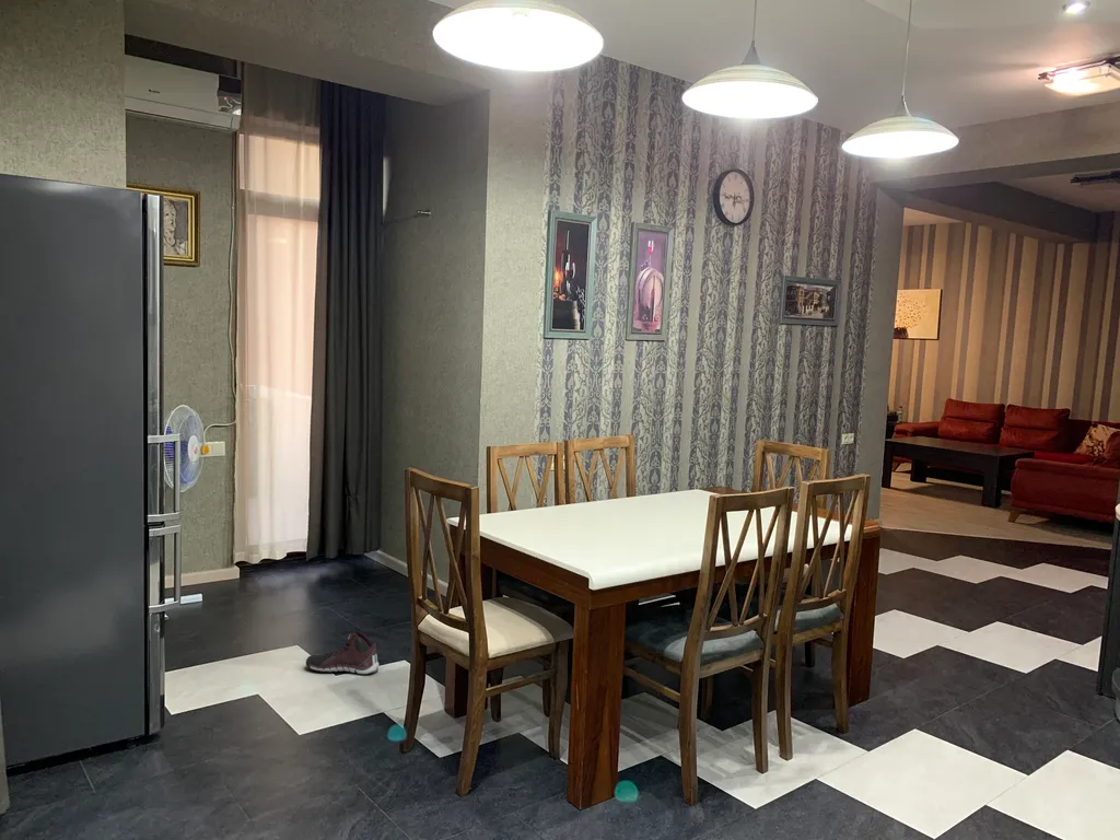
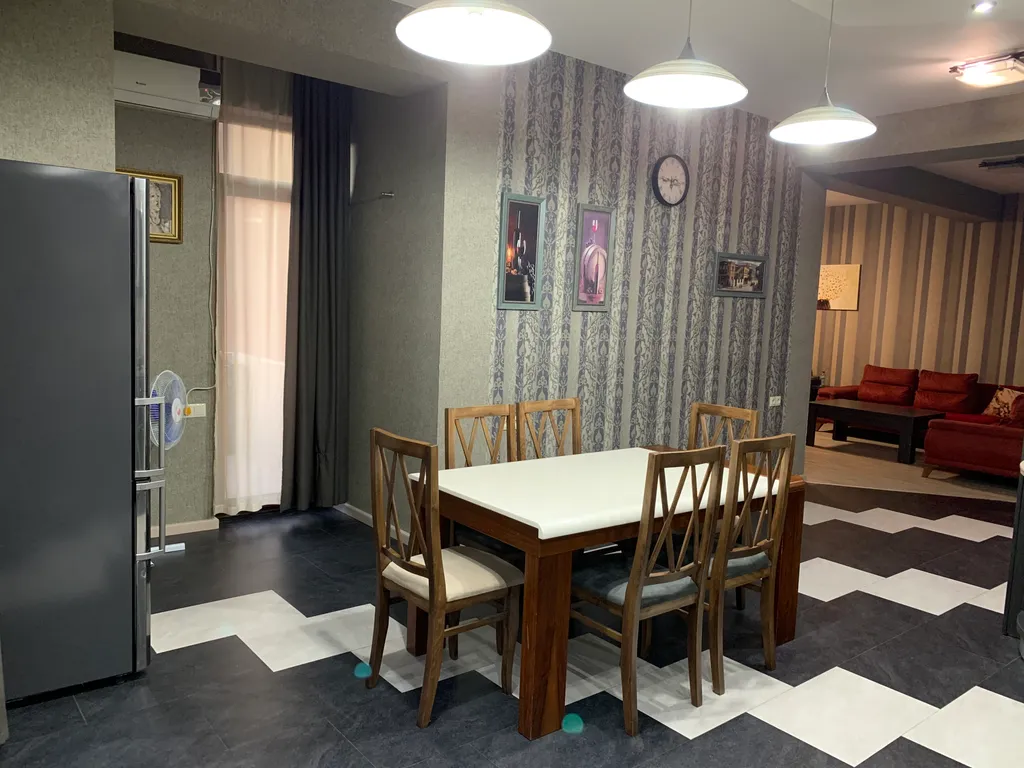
- sneaker [305,628,380,676]
